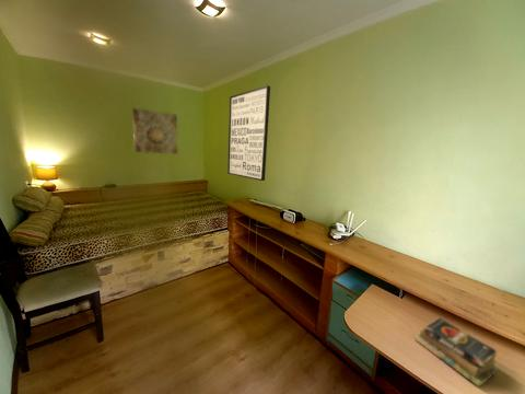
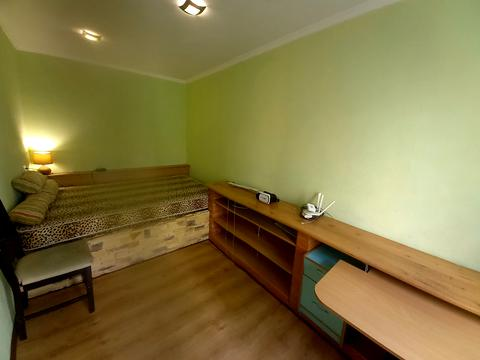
- wall art [226,84,271,182]
- wall art [131,107,178,155]
- book [413,316,498,387]
